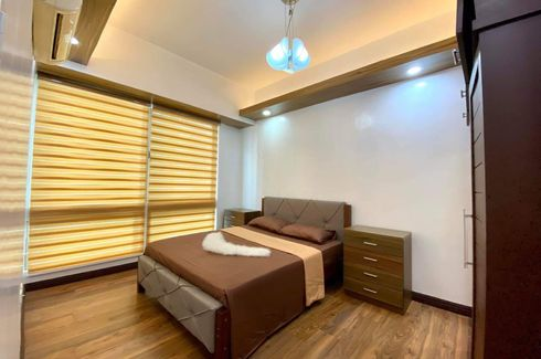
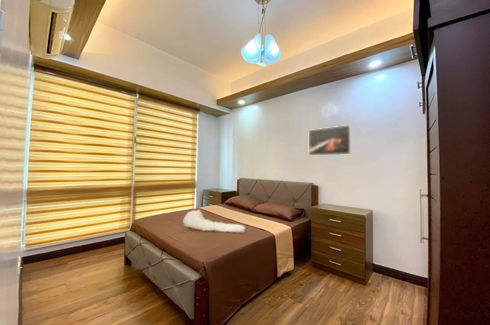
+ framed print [308,124,352,156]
